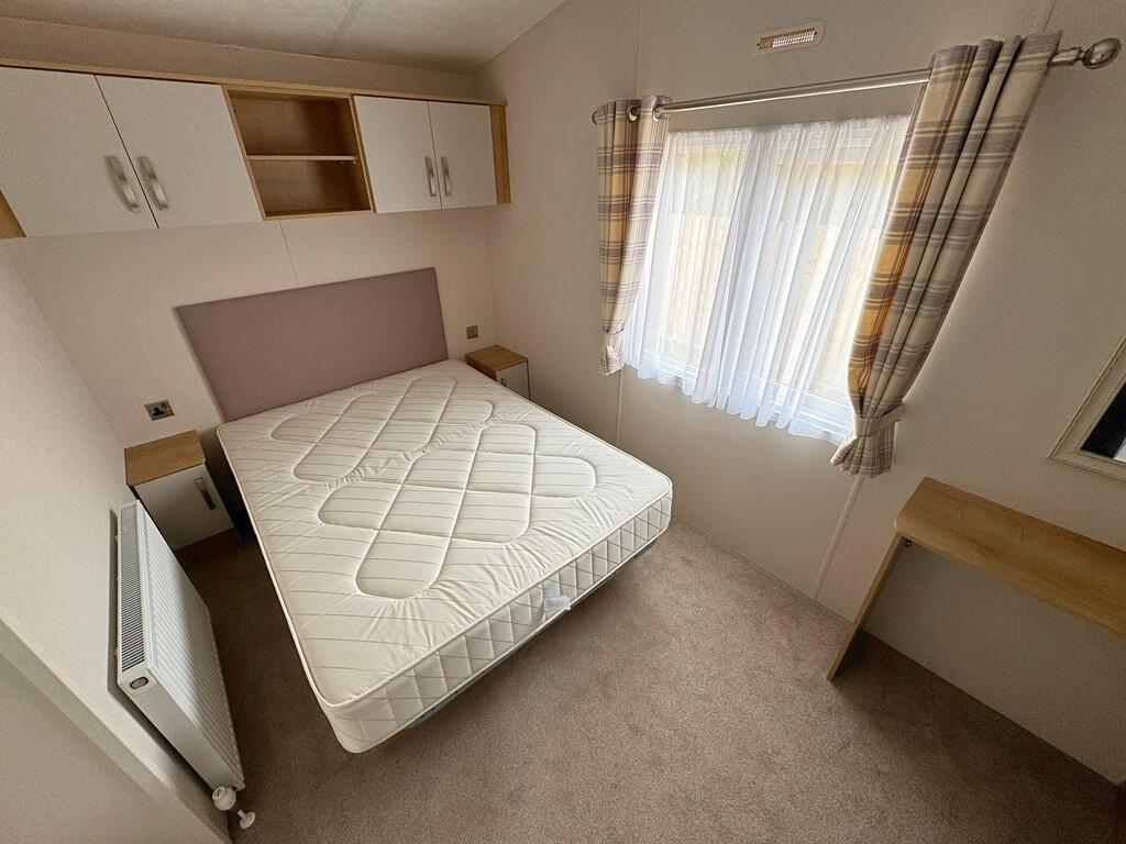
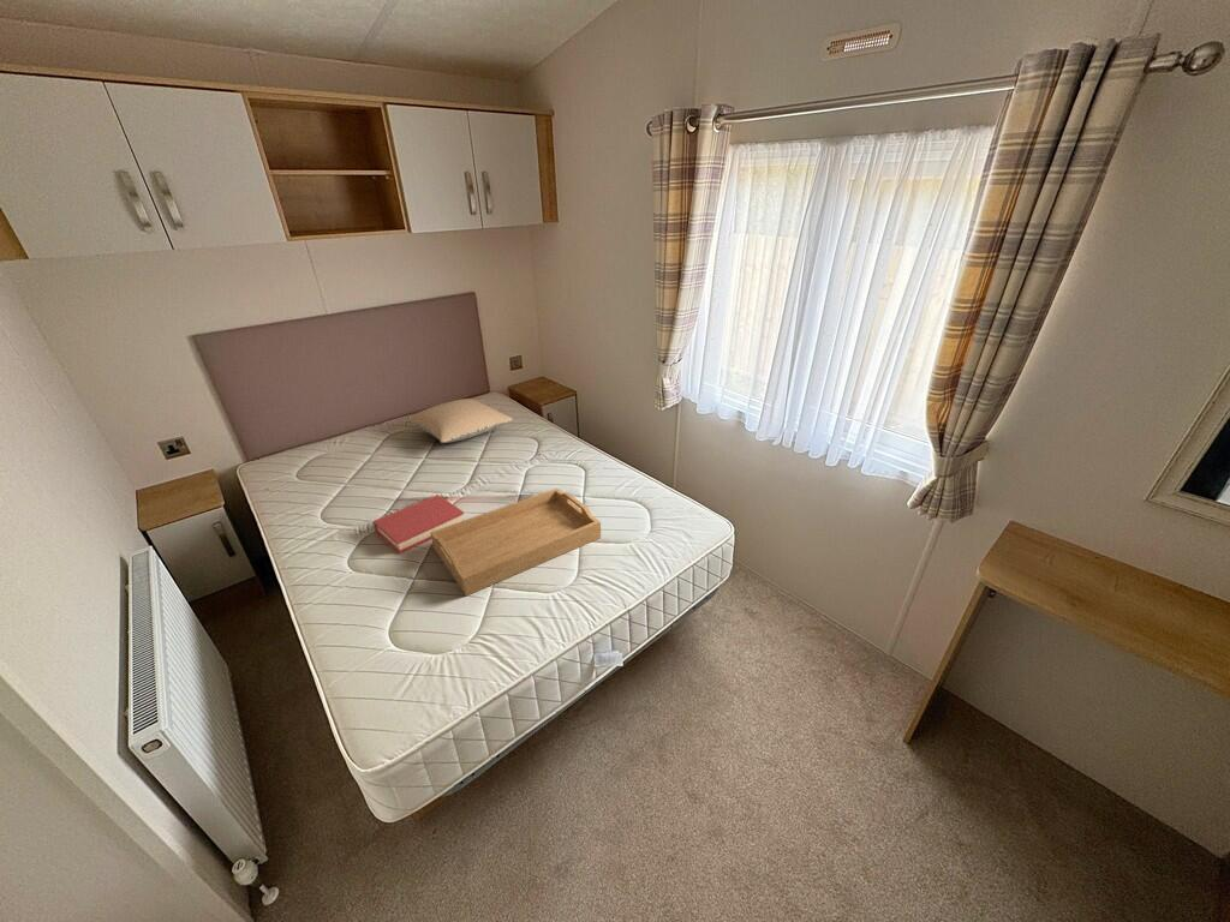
+ hardback book [372,493,465,555]
+ pillow [406,397,514,444]
+ serving tray [430,487,602,597]
